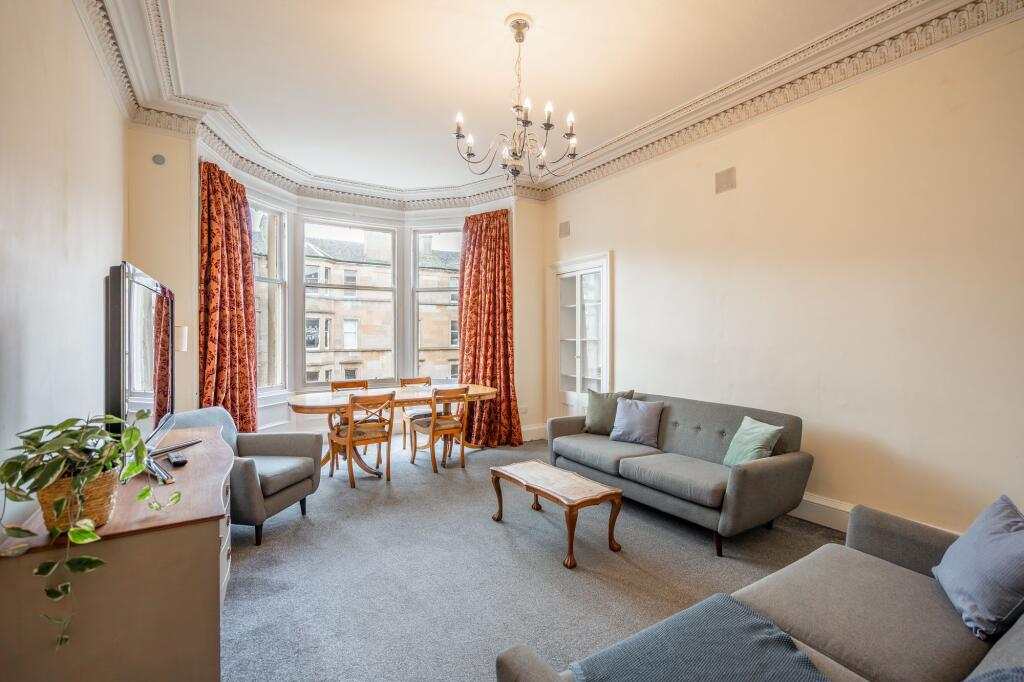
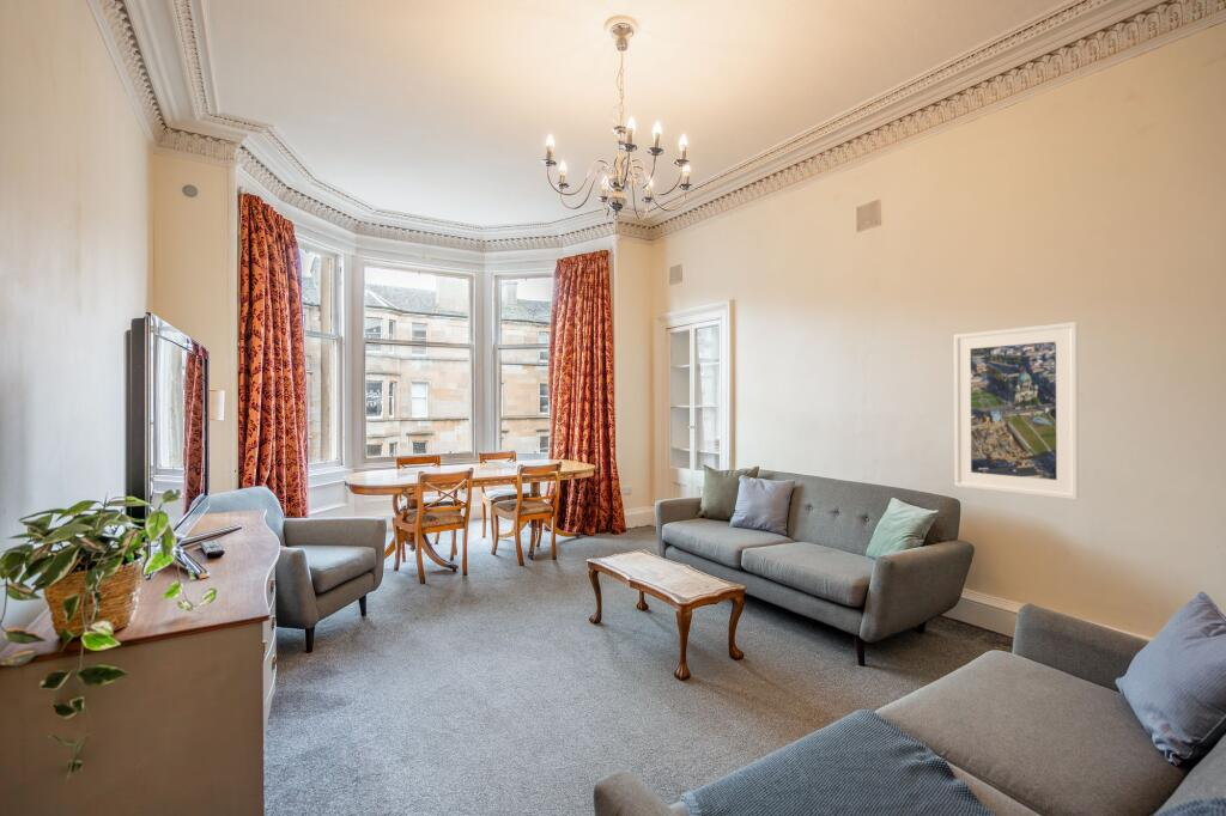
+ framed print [953,321,1080,501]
